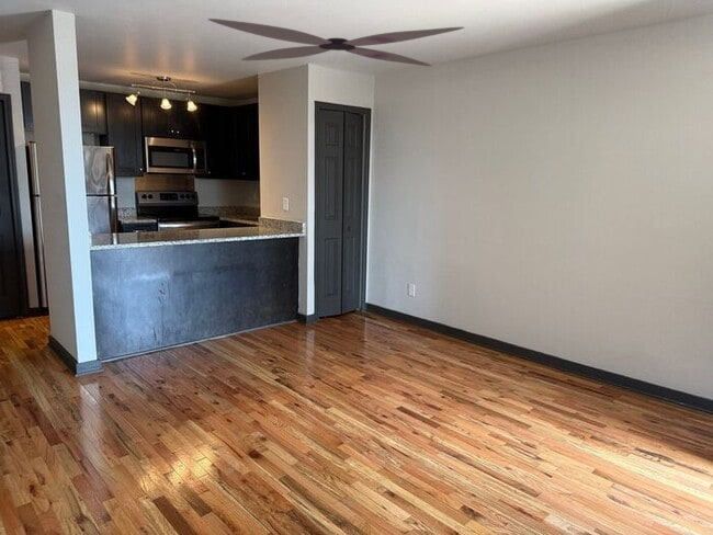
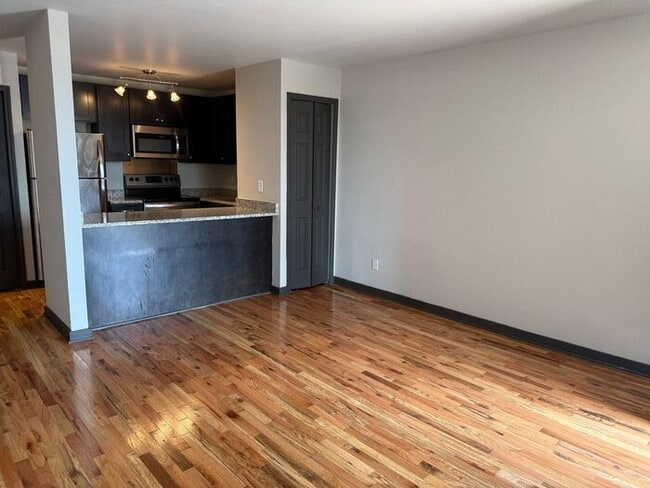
- ceiling fan [206,18,465,67]
